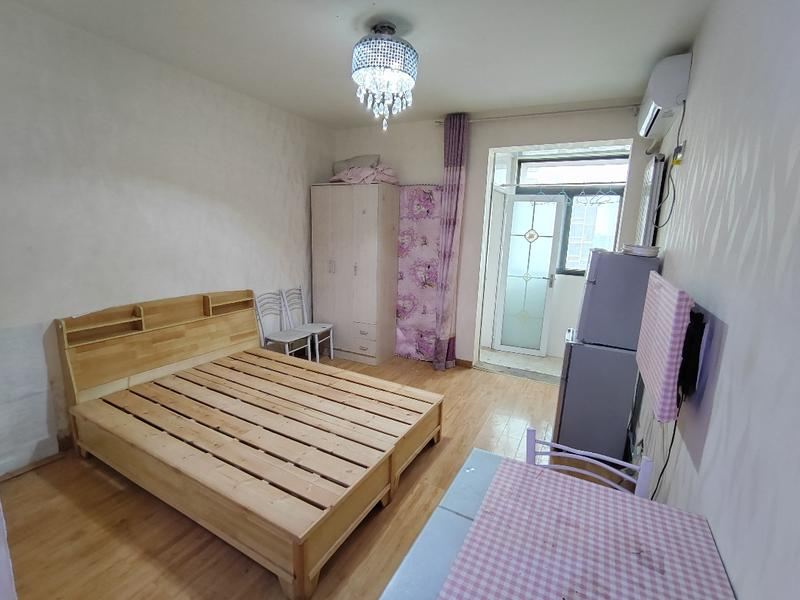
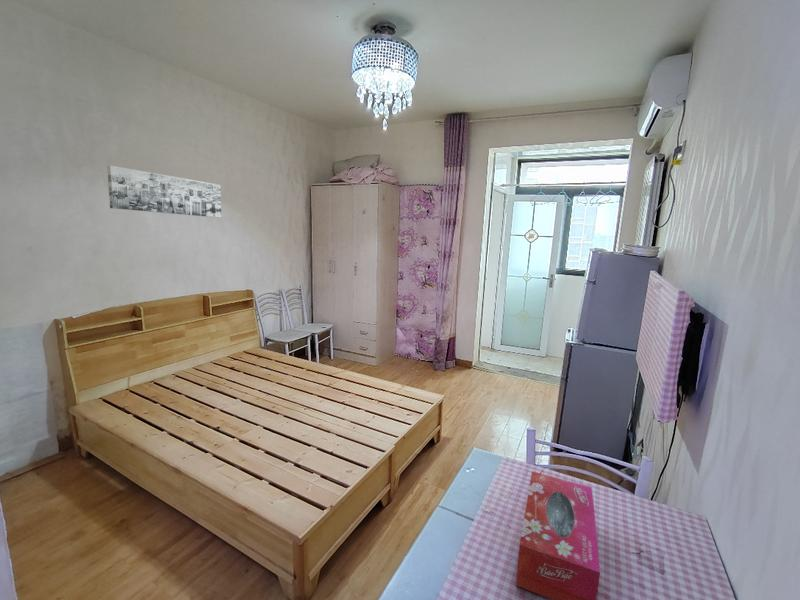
+ tissue box [514,470,601,600]
+ wall art [106,164,222,219]
